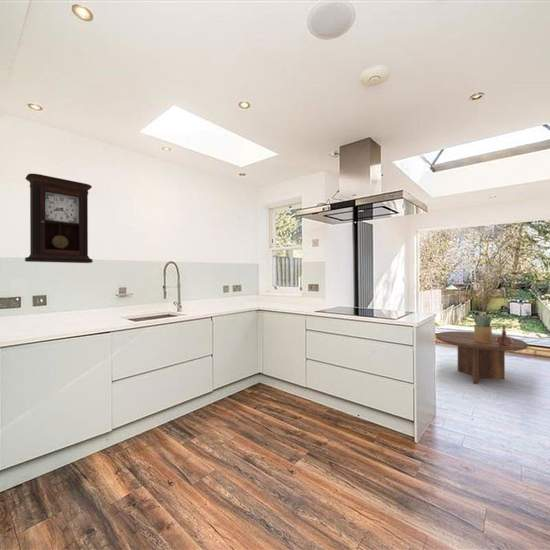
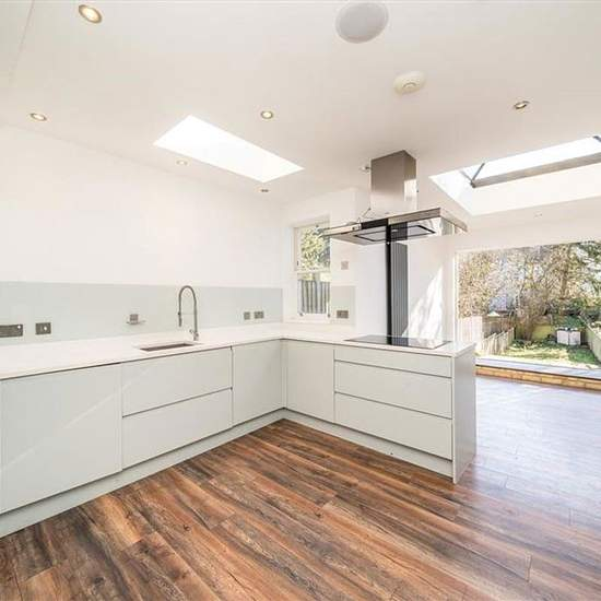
- ceramic vessel [496,325,513,347]
- potted plant [472,313,493,342]
- coffee table [435,330,529,385]
- pendulum clock [24,173,94,264]
